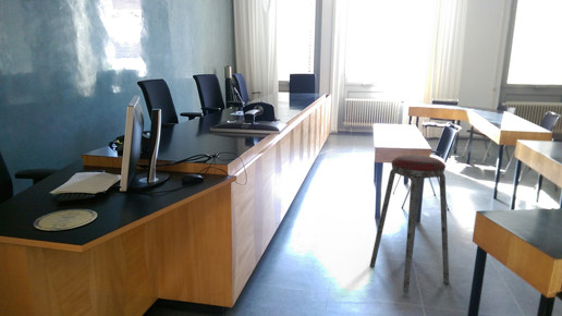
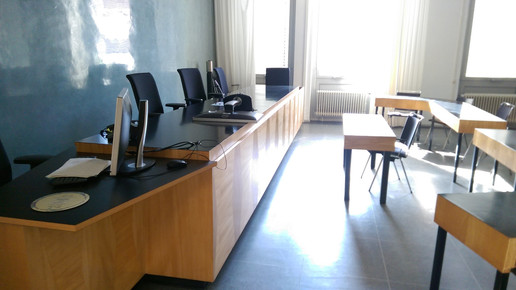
- music stool [369,154,450,294]
